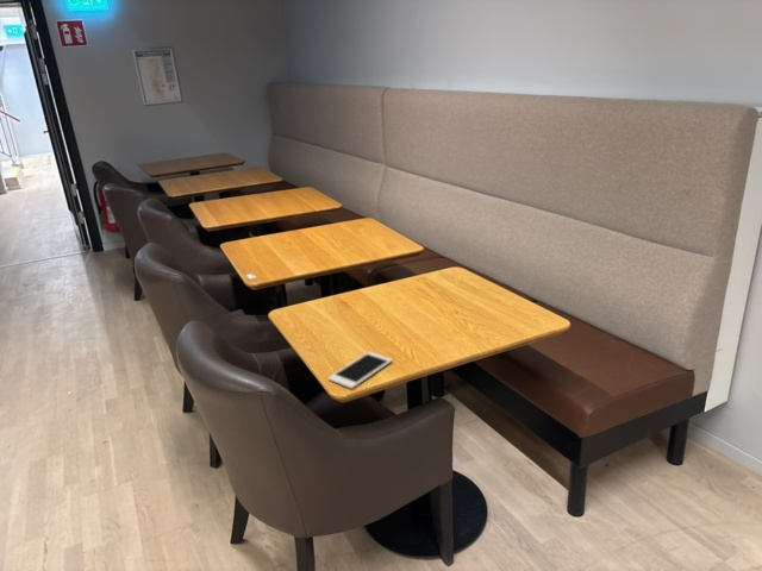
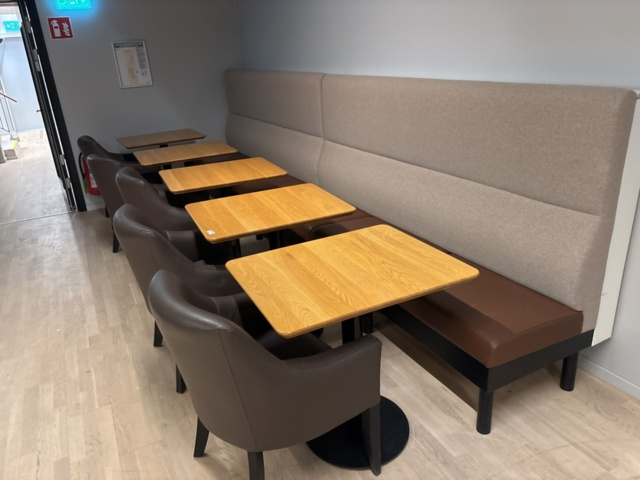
- cell phone [327,351,393,390]
